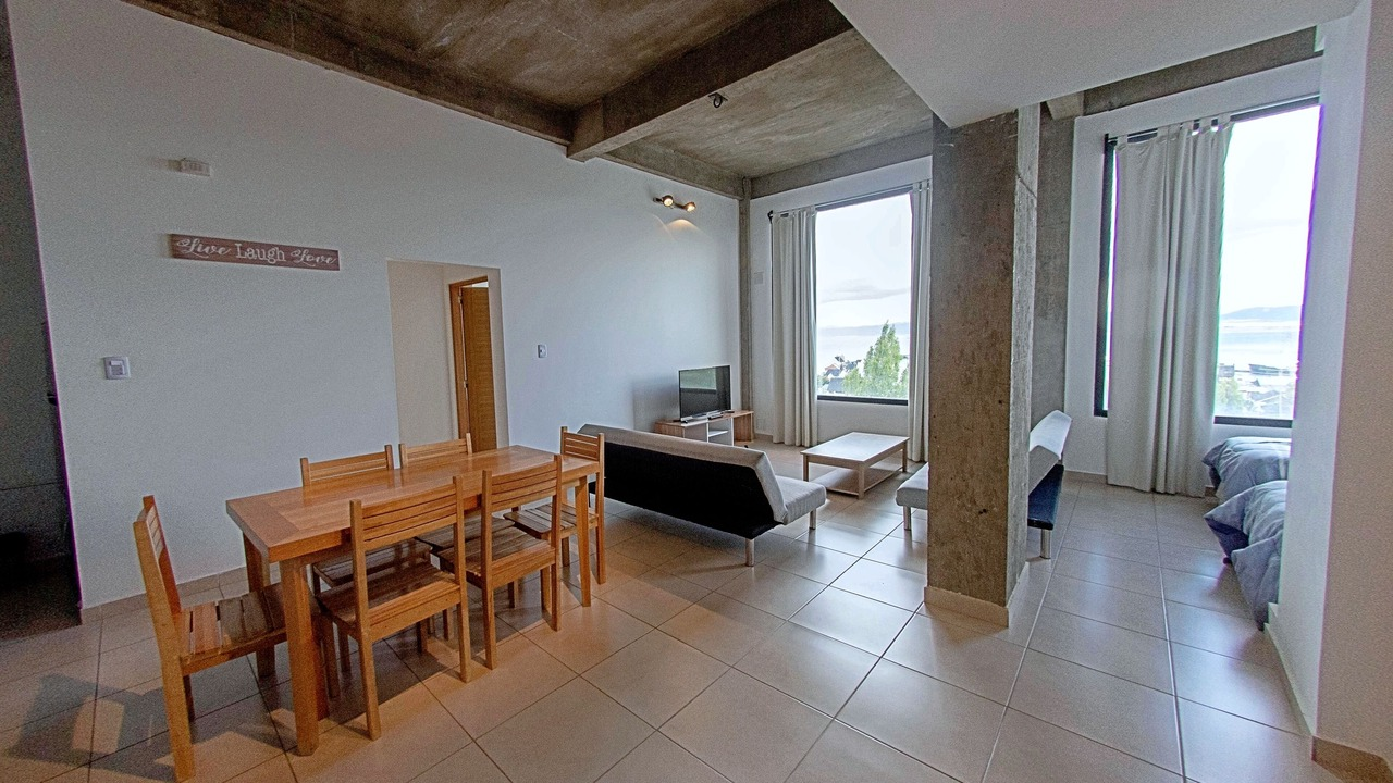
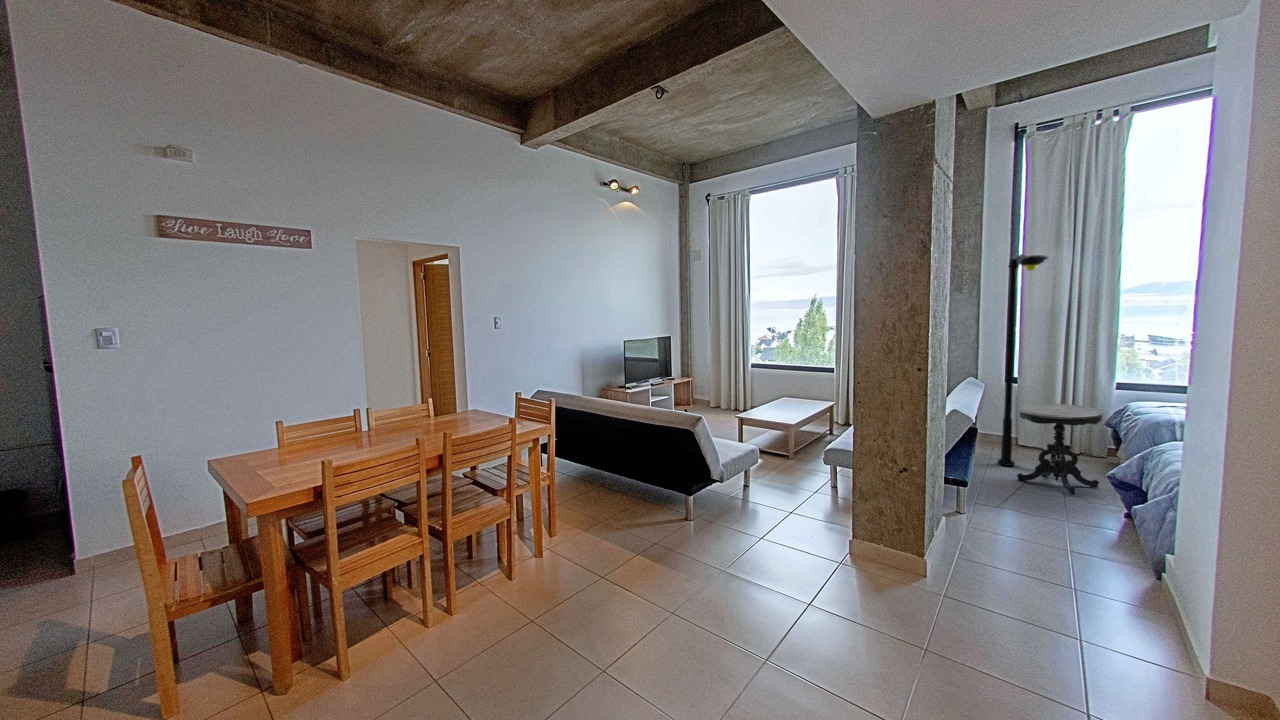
+ floor lamp [996,253,1050,467]
+ side table [1016,403,1104,496]
